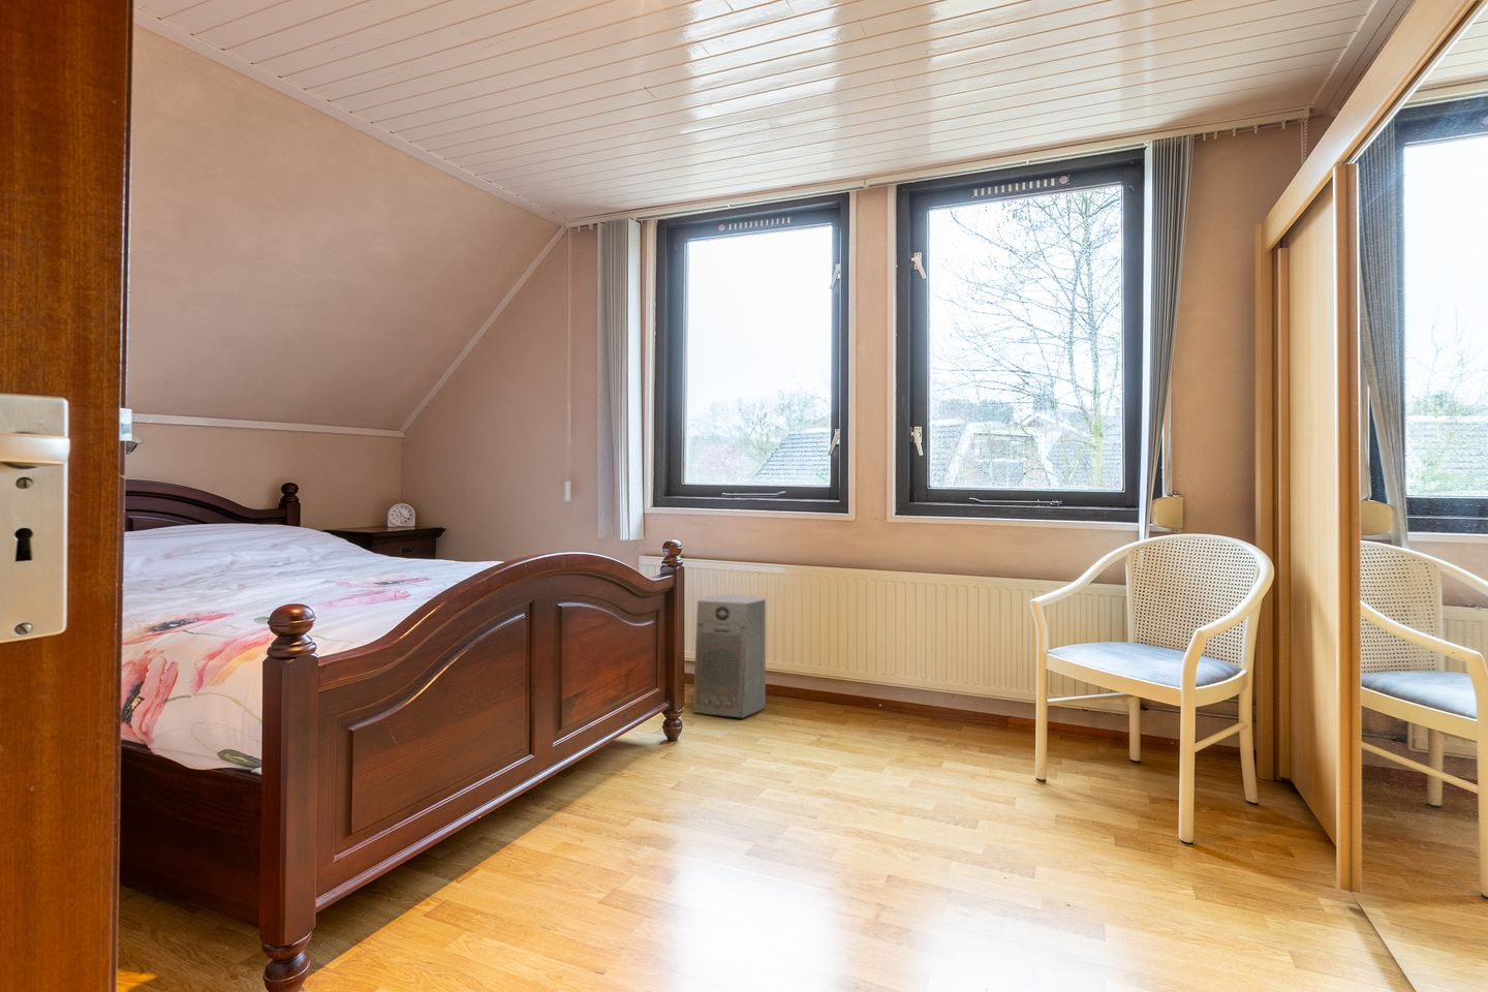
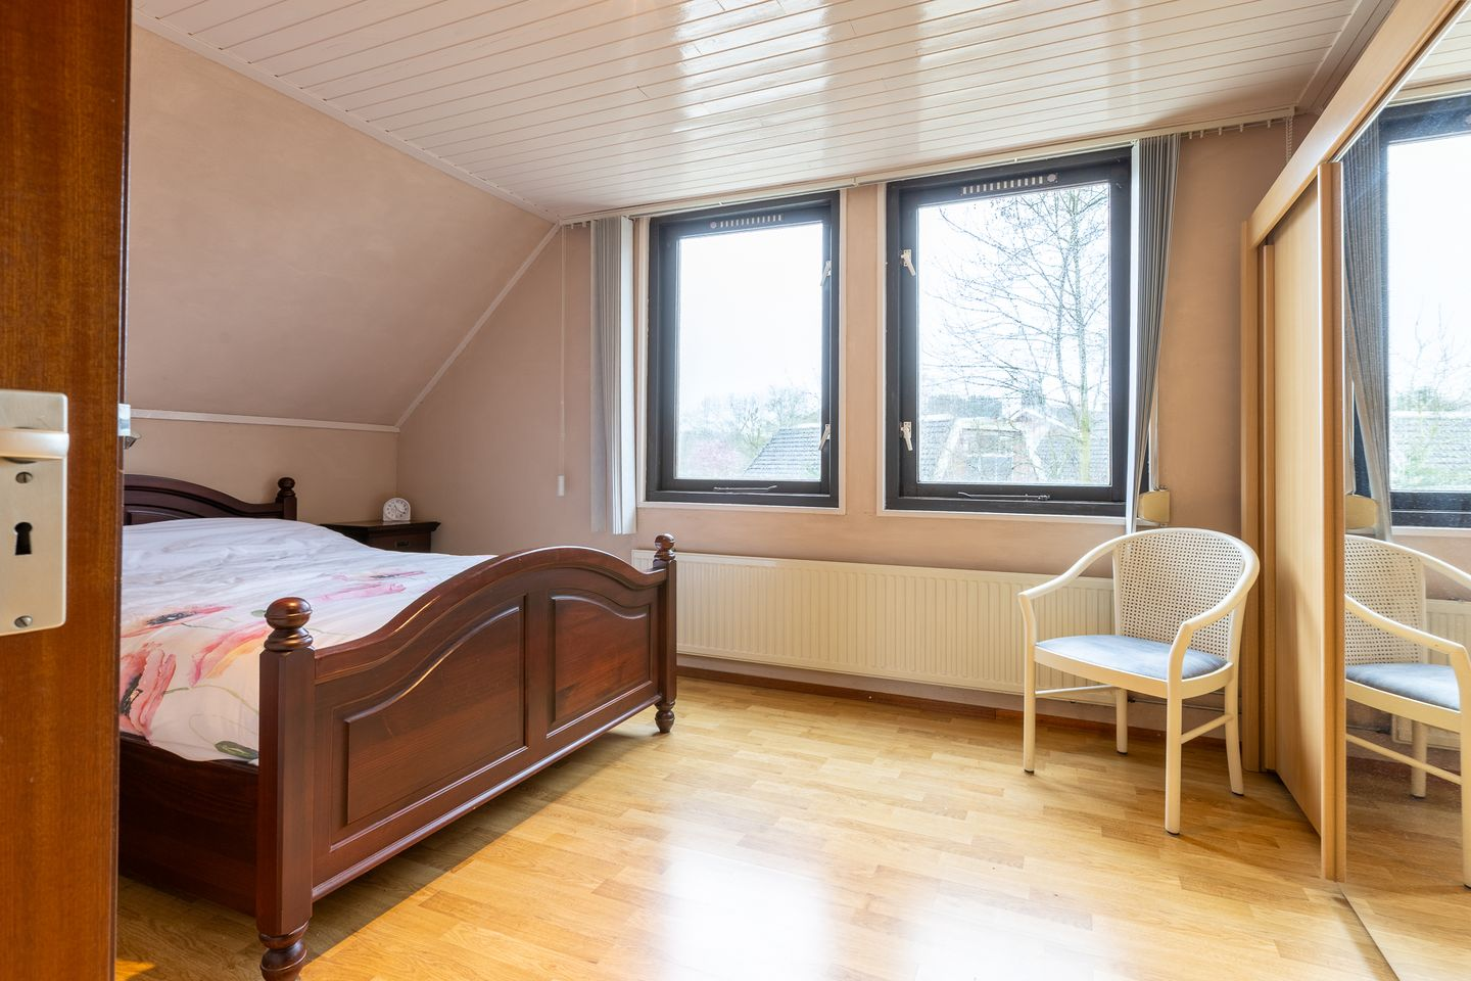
- fan [692,595,767,720]
